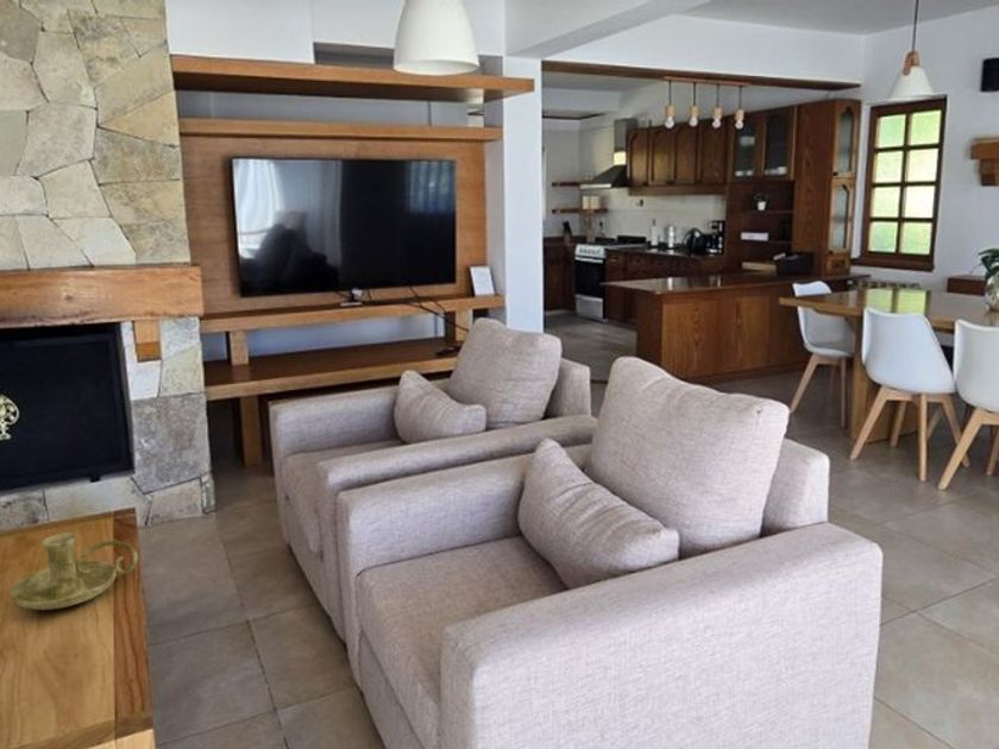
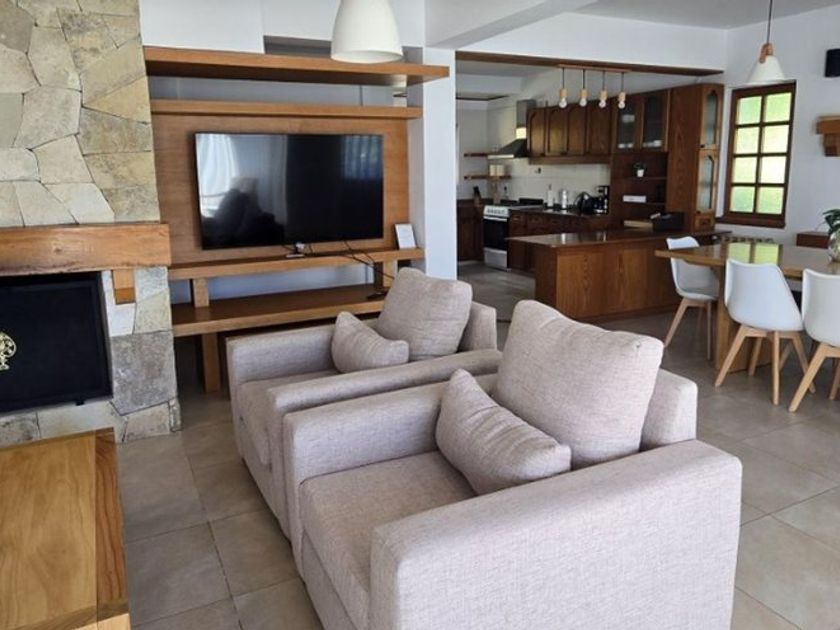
- candle holder [10,533,139,611]
